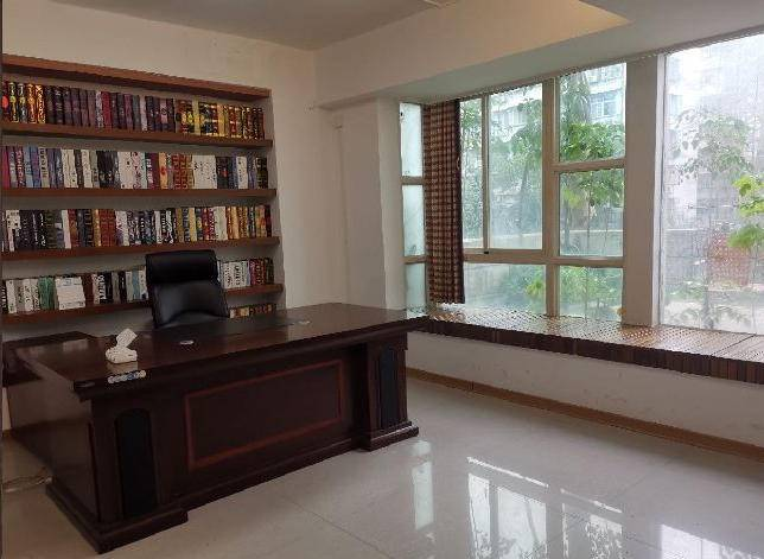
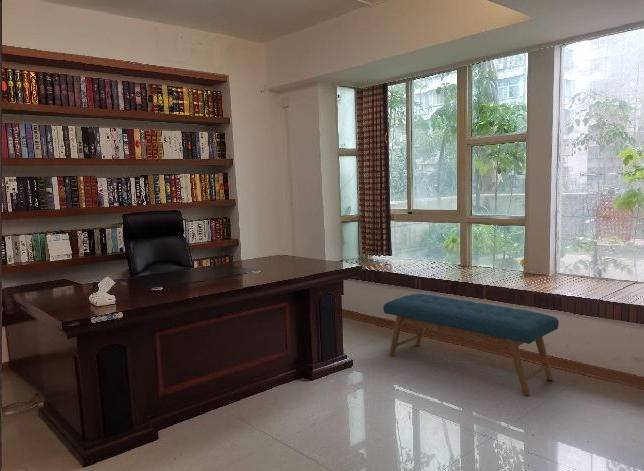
+ bench [382,293,560,397]
